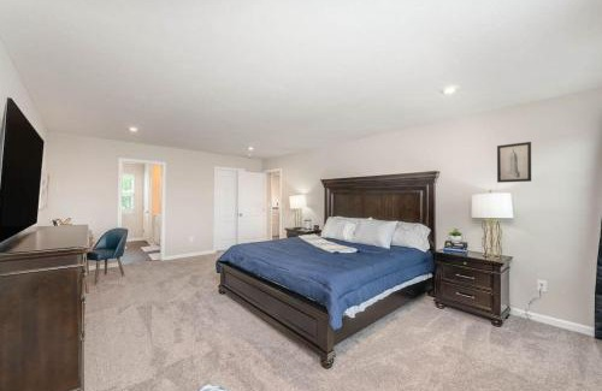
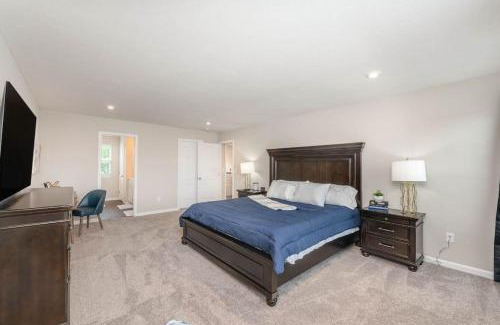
- wall art [496,141,532,184]
